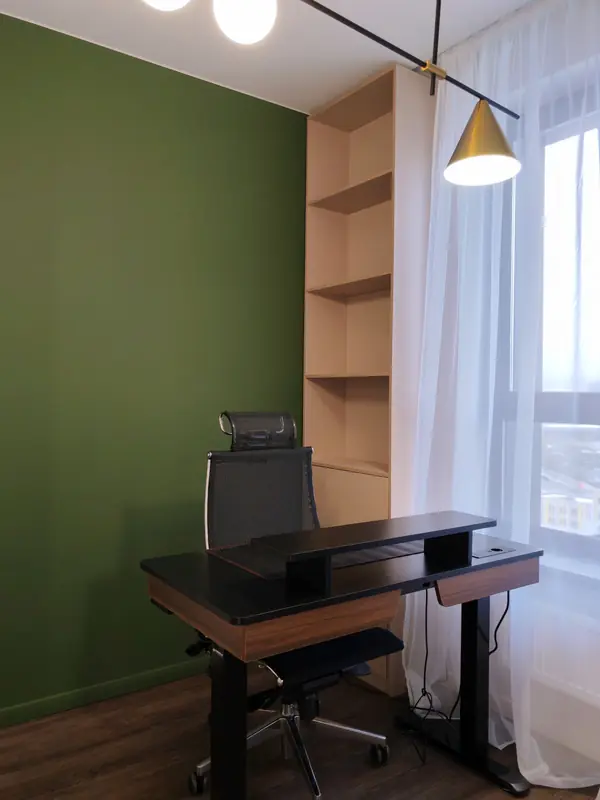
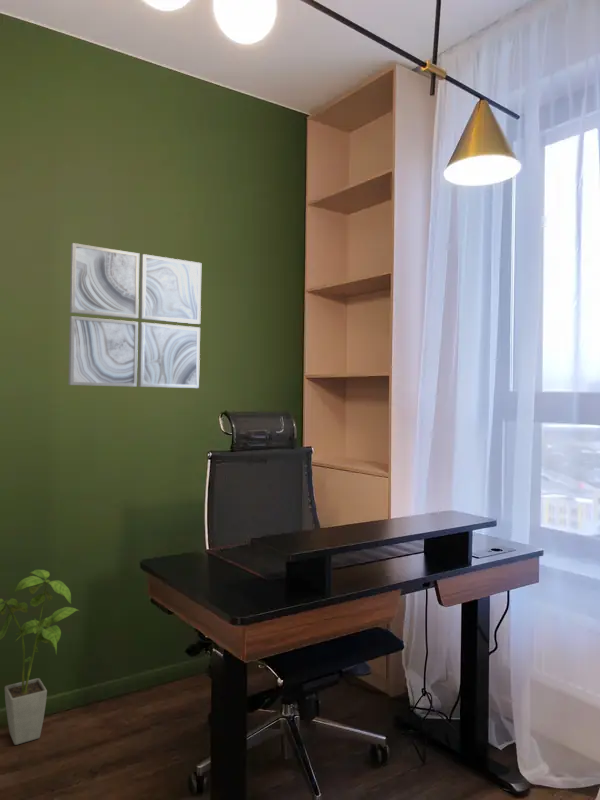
+ wall art [68,242,202,389]
+ house plant [0,569,80,746]
